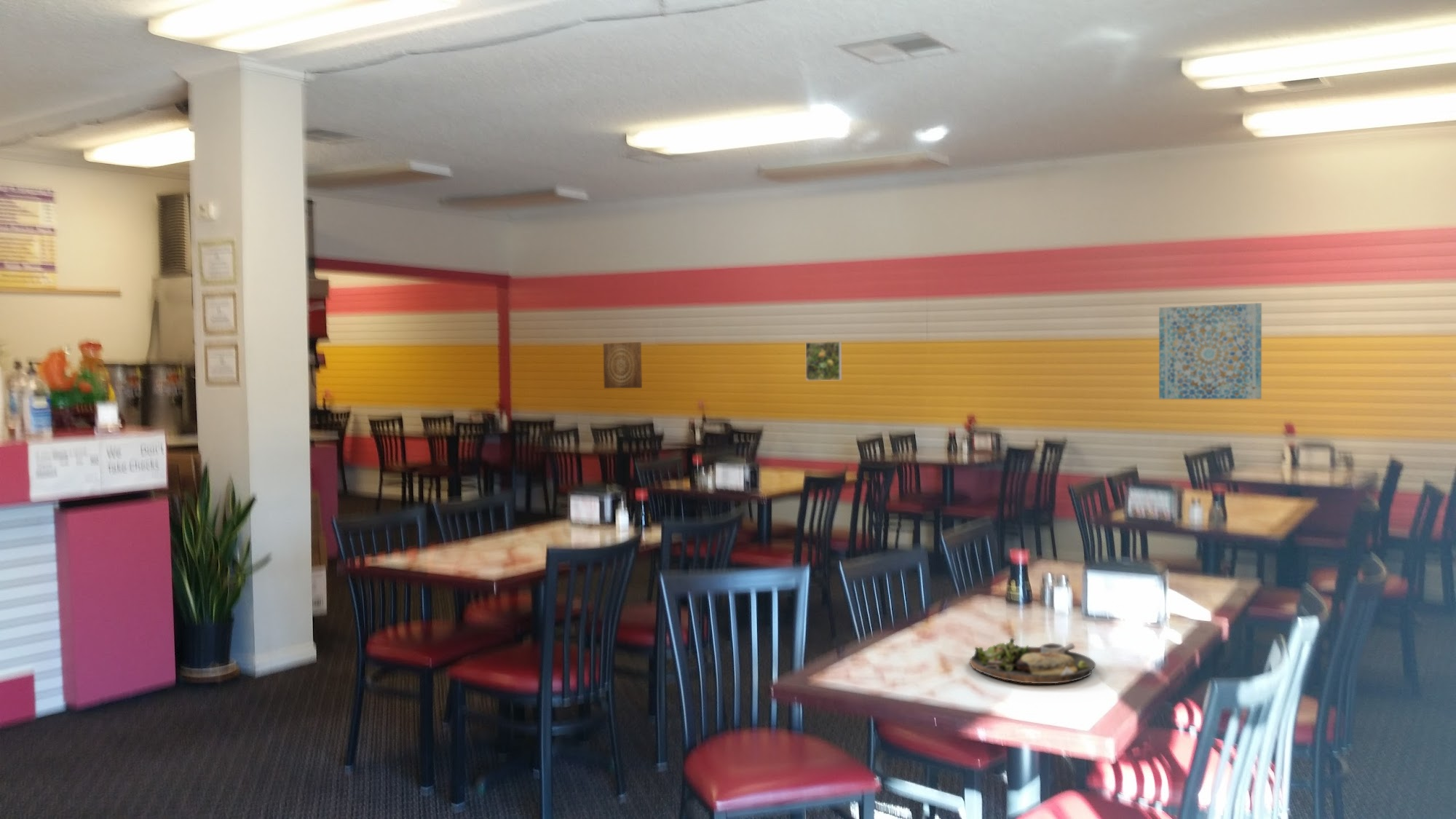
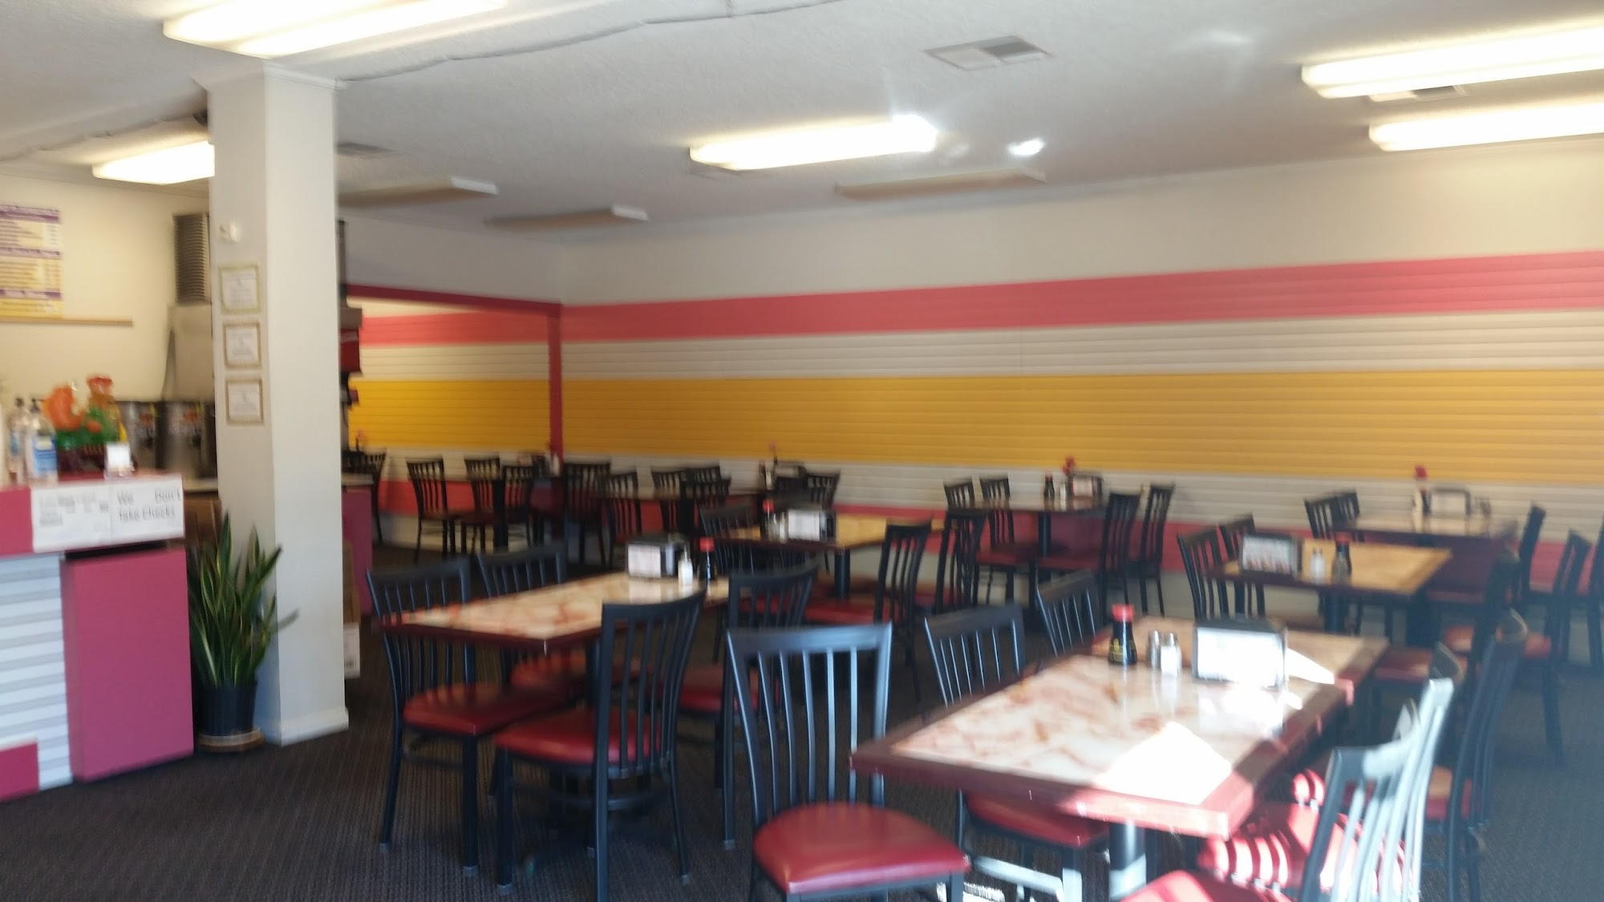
- dinner plate [969,637,1096,684]
- wall art [603,341,643,389]
- wall art [1158,302,1262,400]
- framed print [805,341,842,381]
